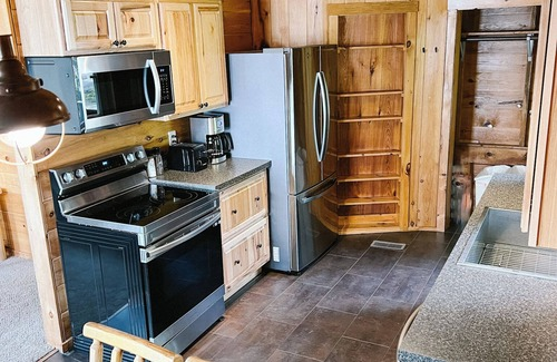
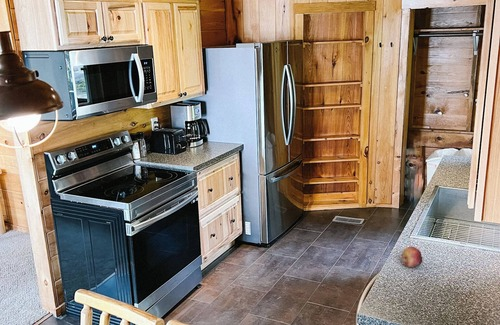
+ fruit [401,246,423,268]
